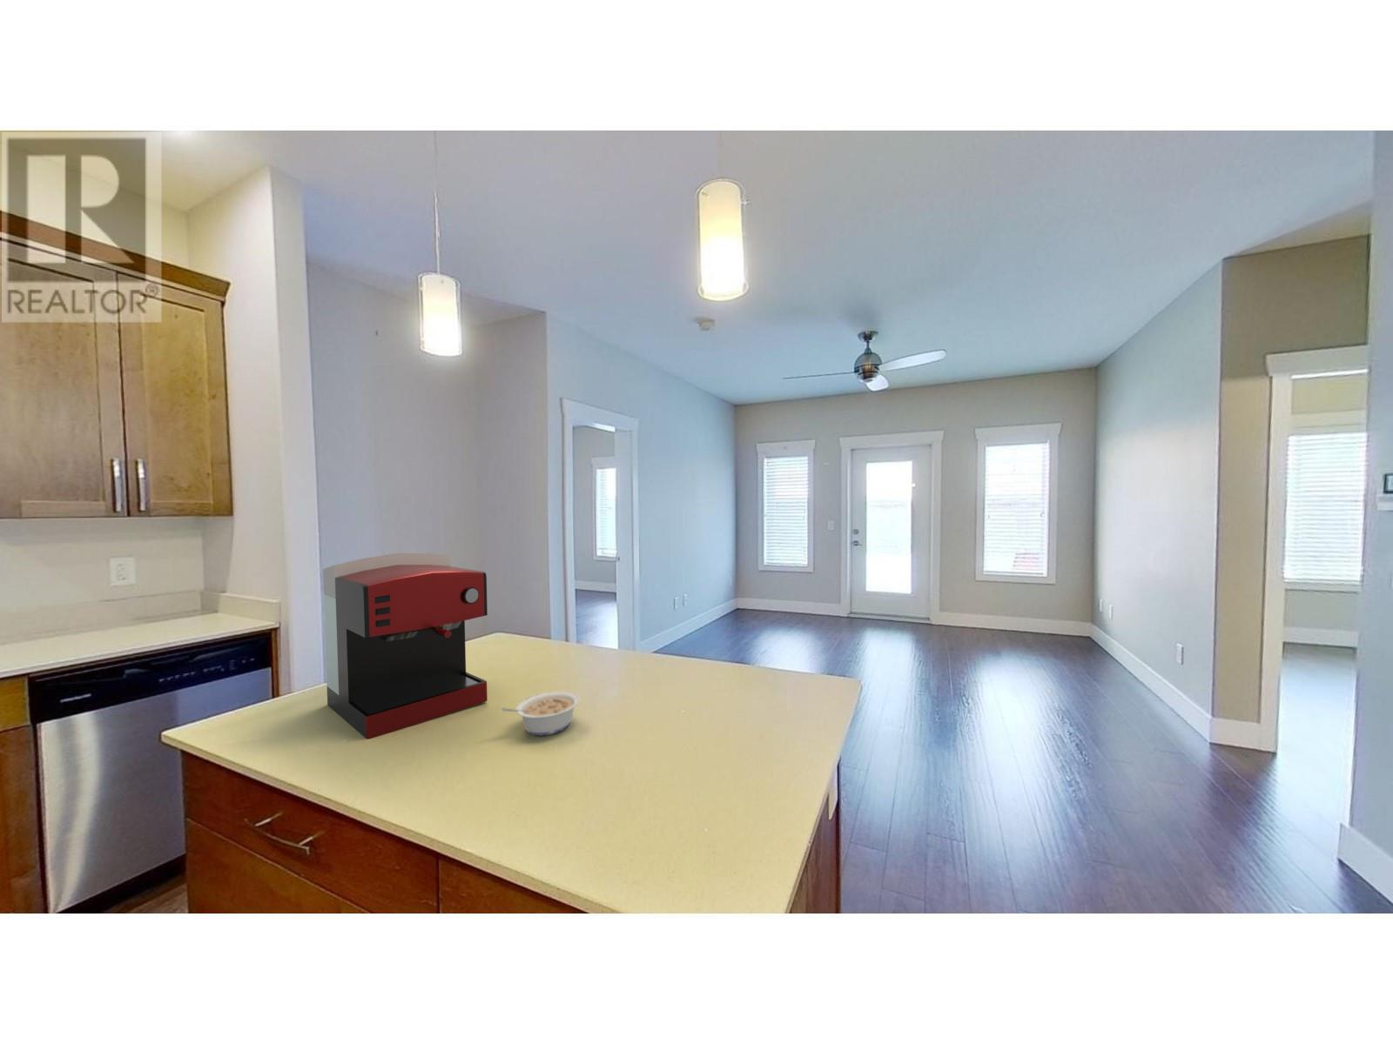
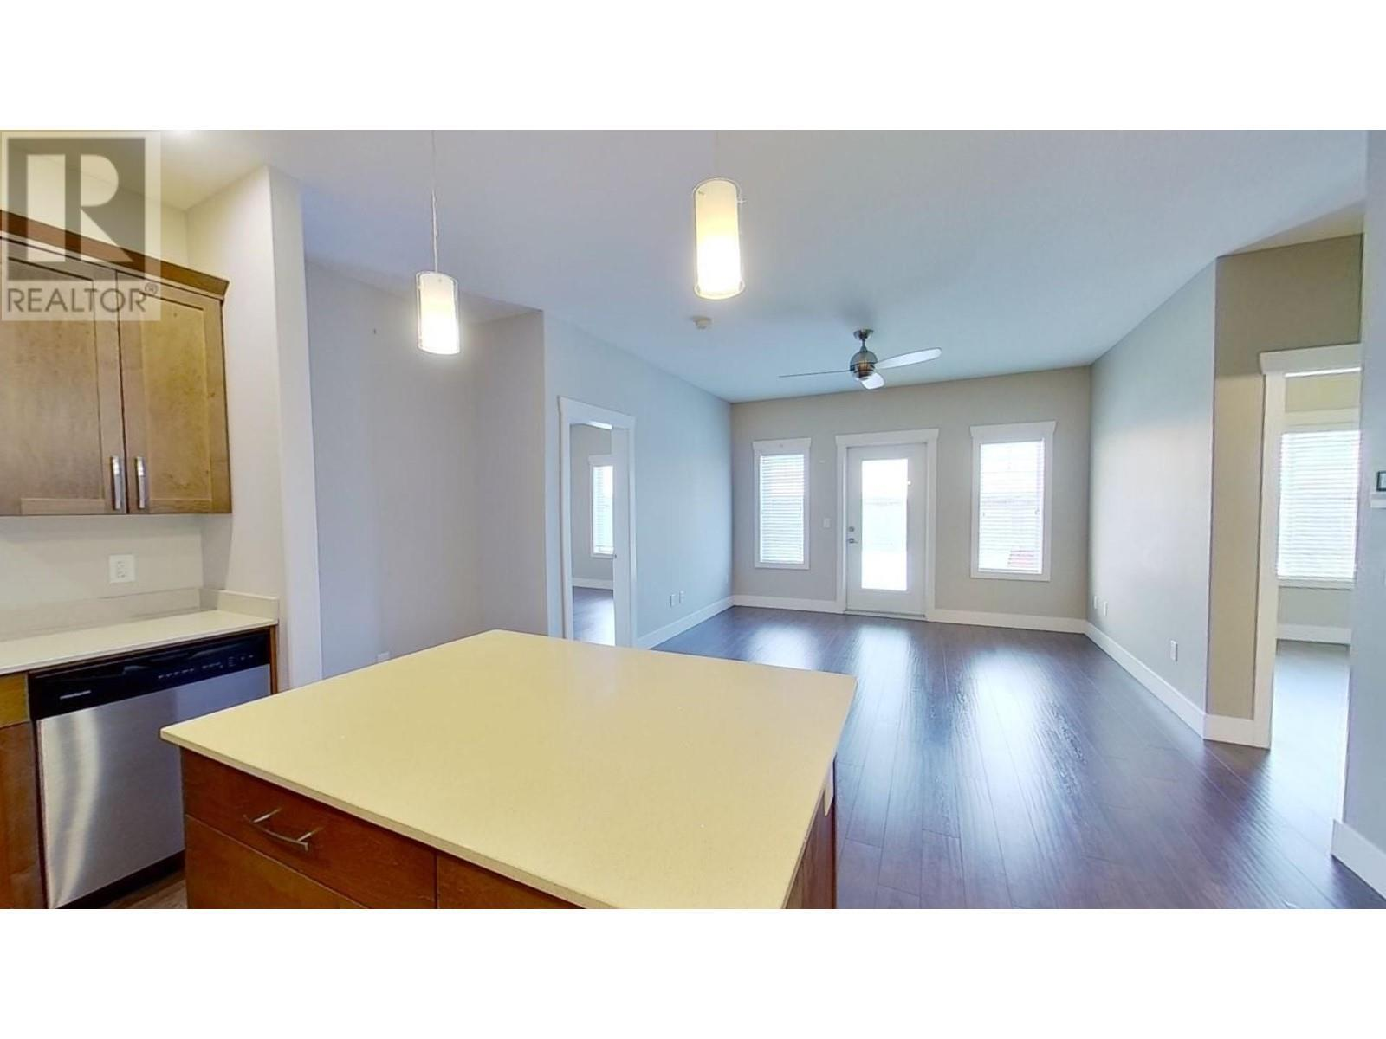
- coffee maker [322,553,488,740]
- legume [500,690,580,736]
